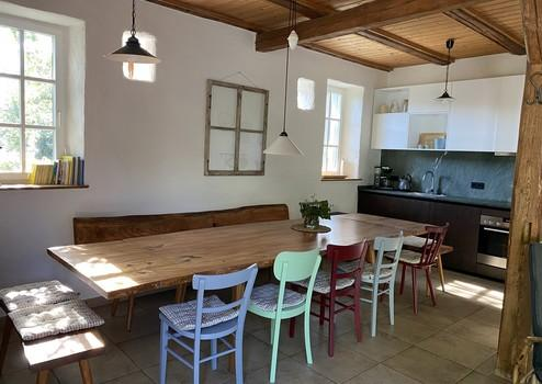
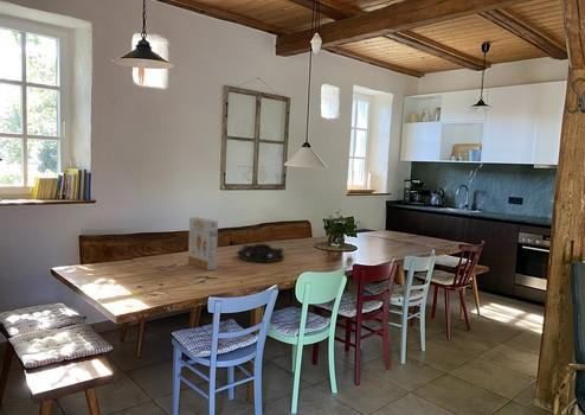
+ decorative bowl [236,242,287,263]
+ cereal box [187,216,219,272]
